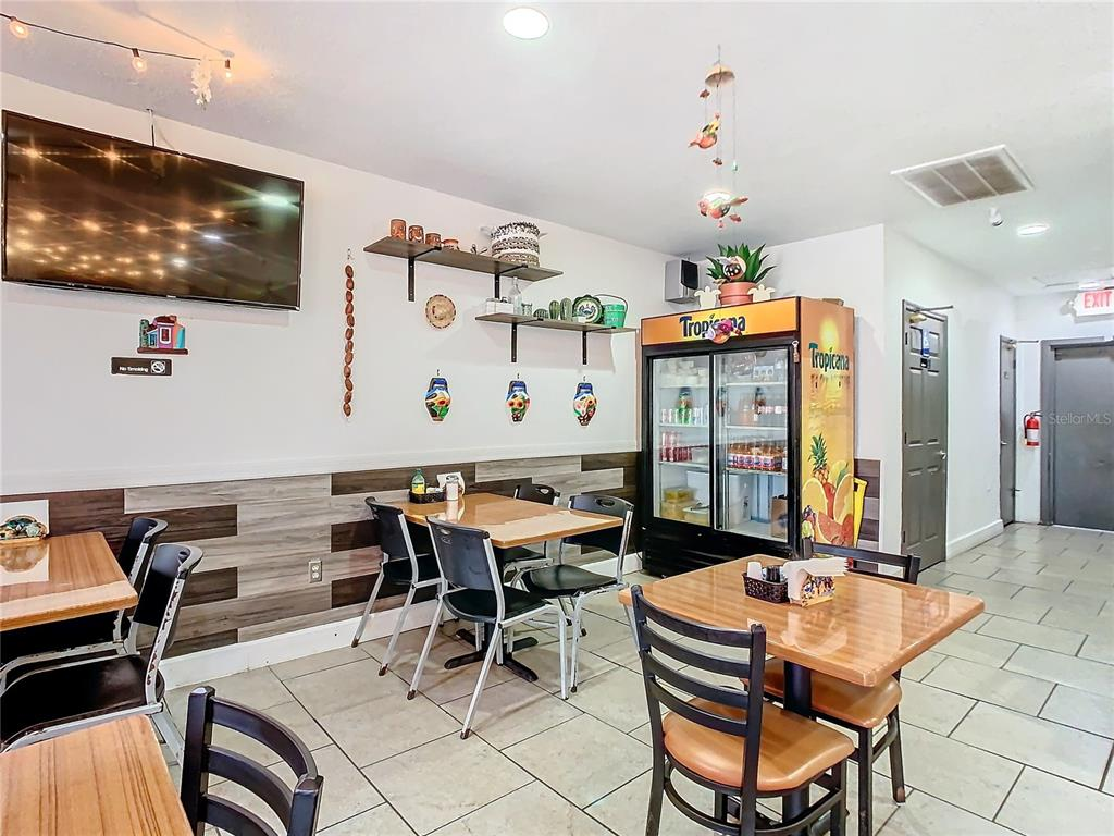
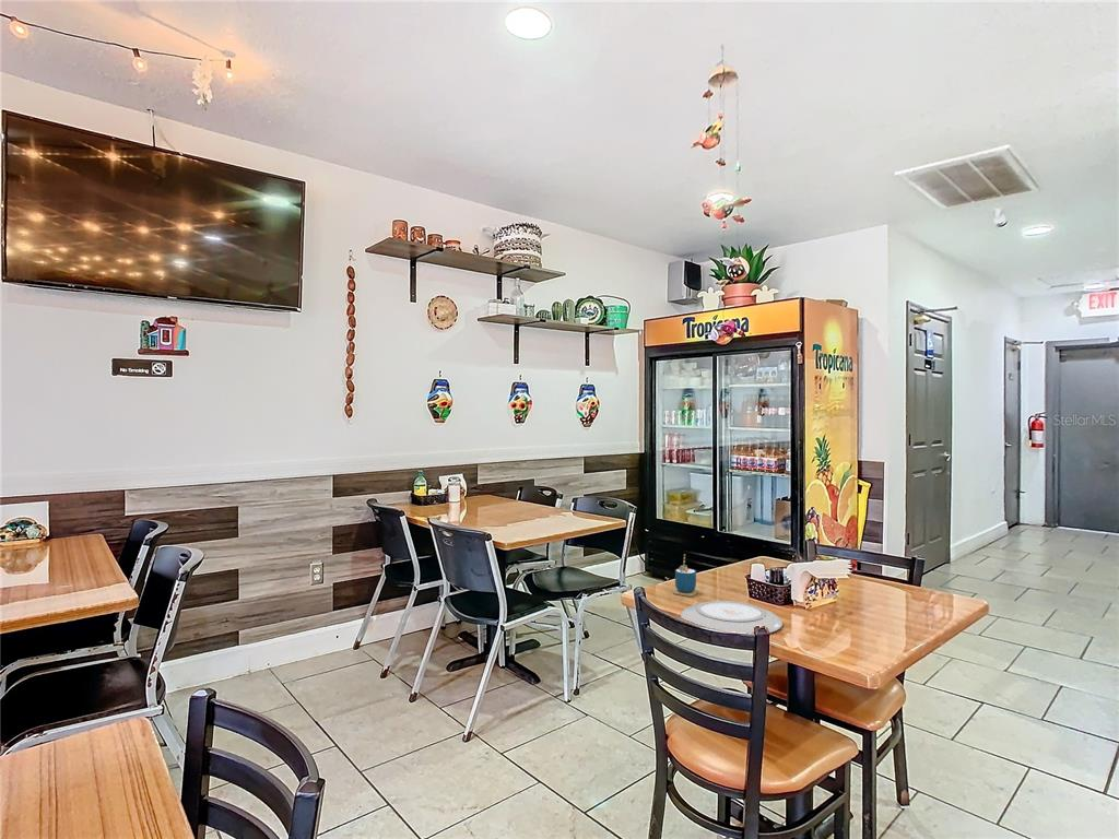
+ plate [680,600,784,634]
+ cup [672,553,699,598]
